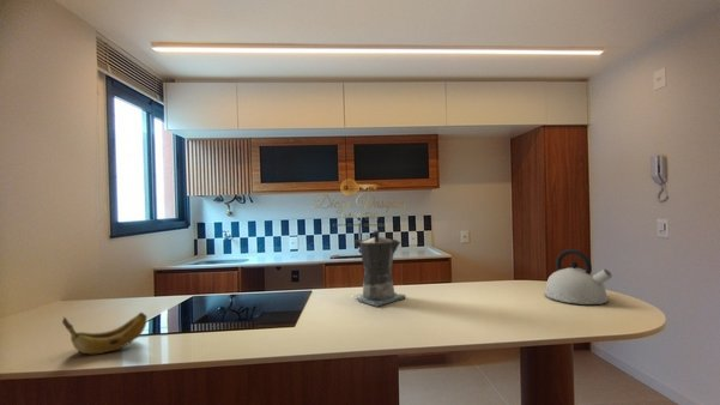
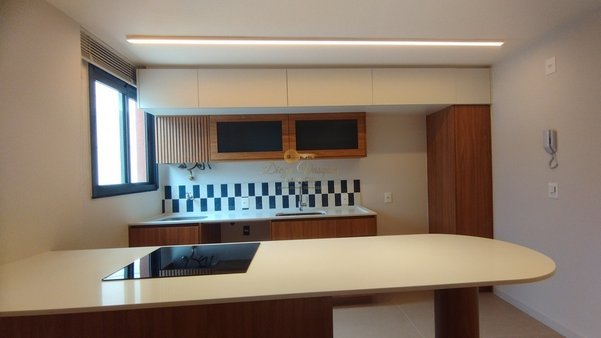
- kettle [544,248,613,306]
- banana [61,312,149,356]
- coffee maker [353,229,407,308]
